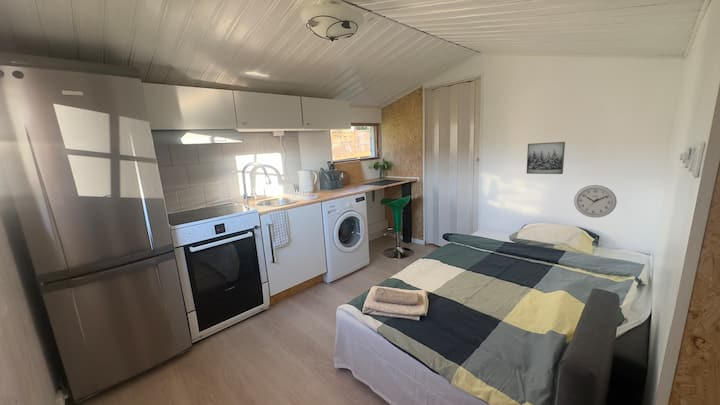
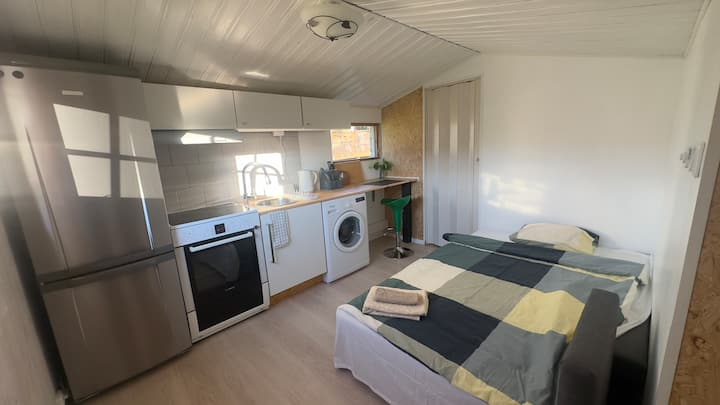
- wall art [525,141,566,175]
- wall clock [573,184,618,218]
